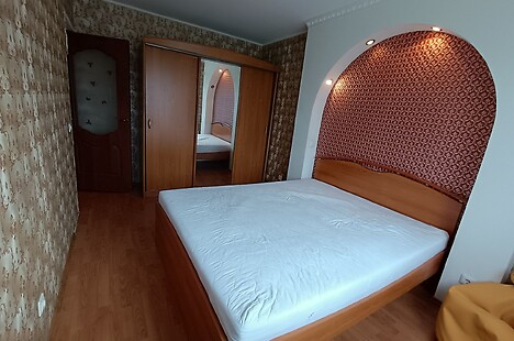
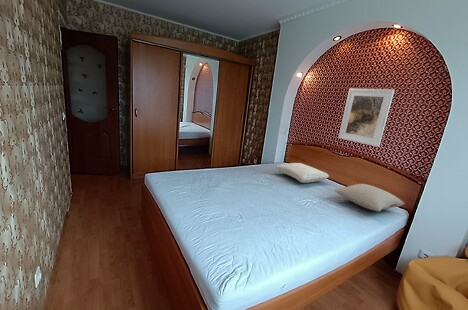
+ pillow [333,183,405,212]
+ pillow [275,162,330,184]
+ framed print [337,88,395,148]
